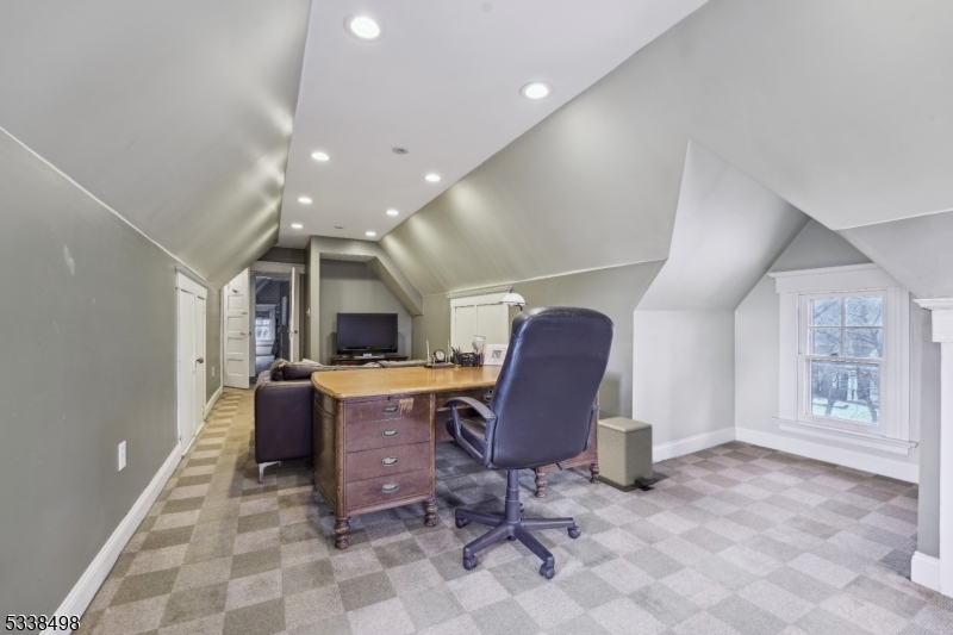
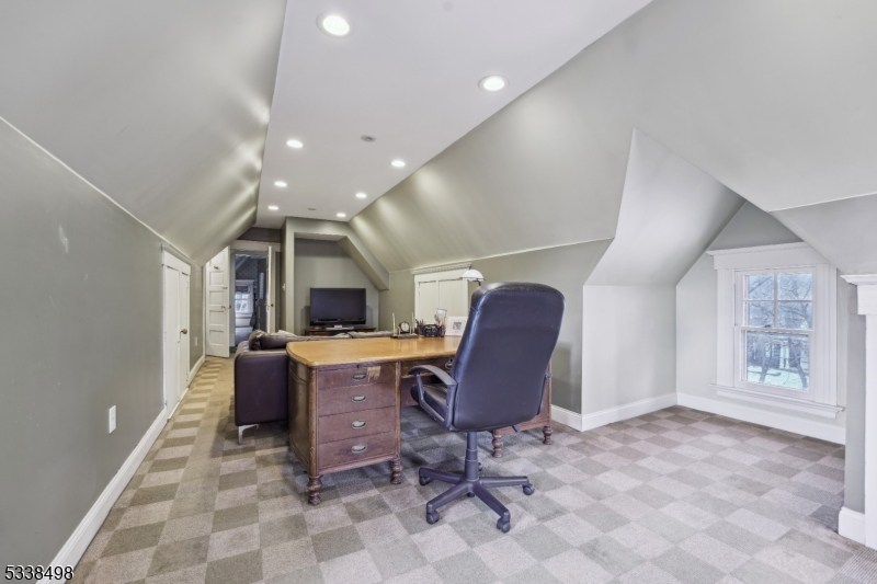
- trash can [593,416,655,493]
